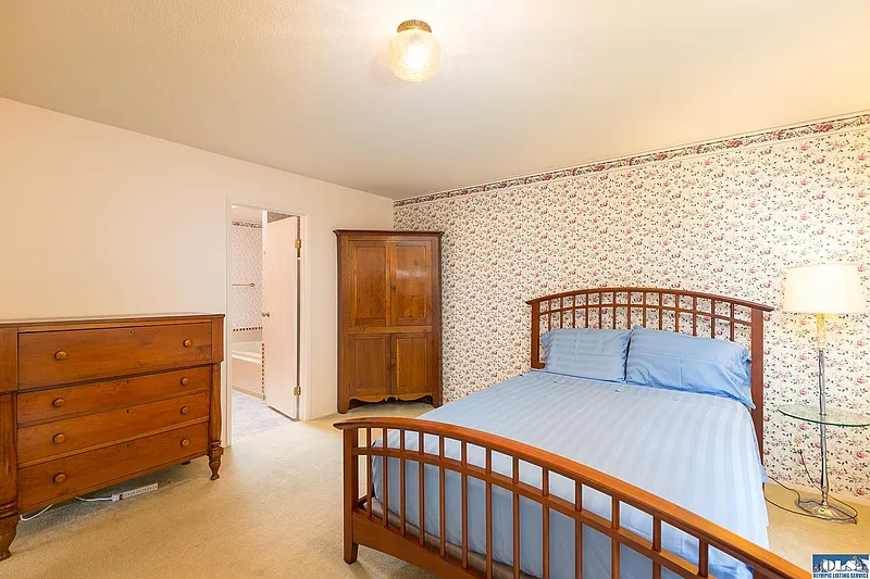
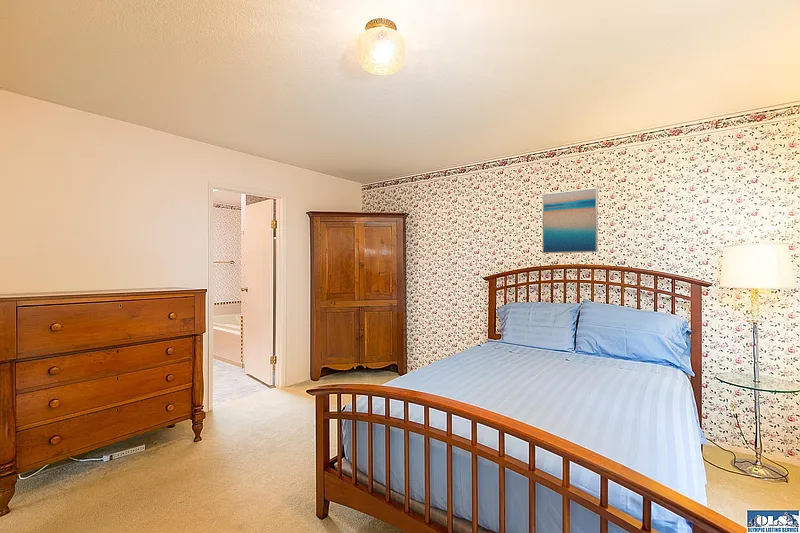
+ wall art [541,187,599,254]
